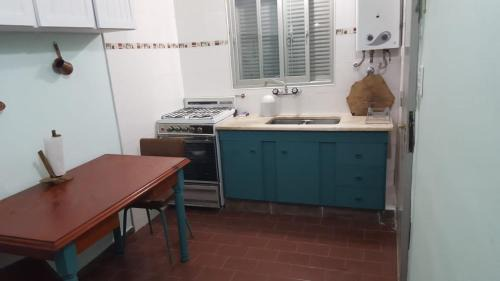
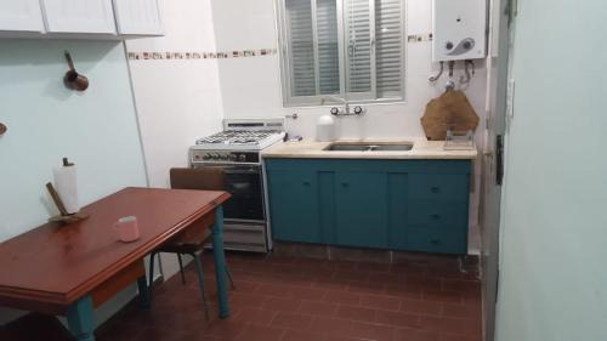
+ cup [112,216,140,243]
